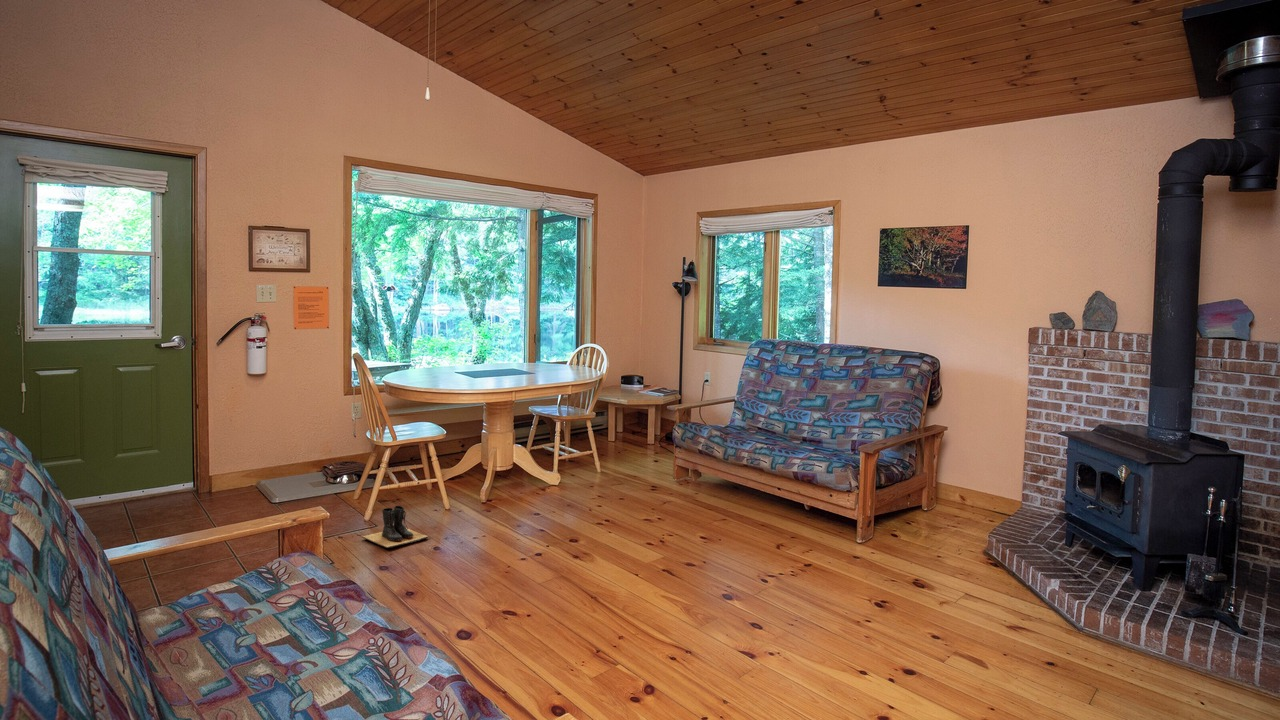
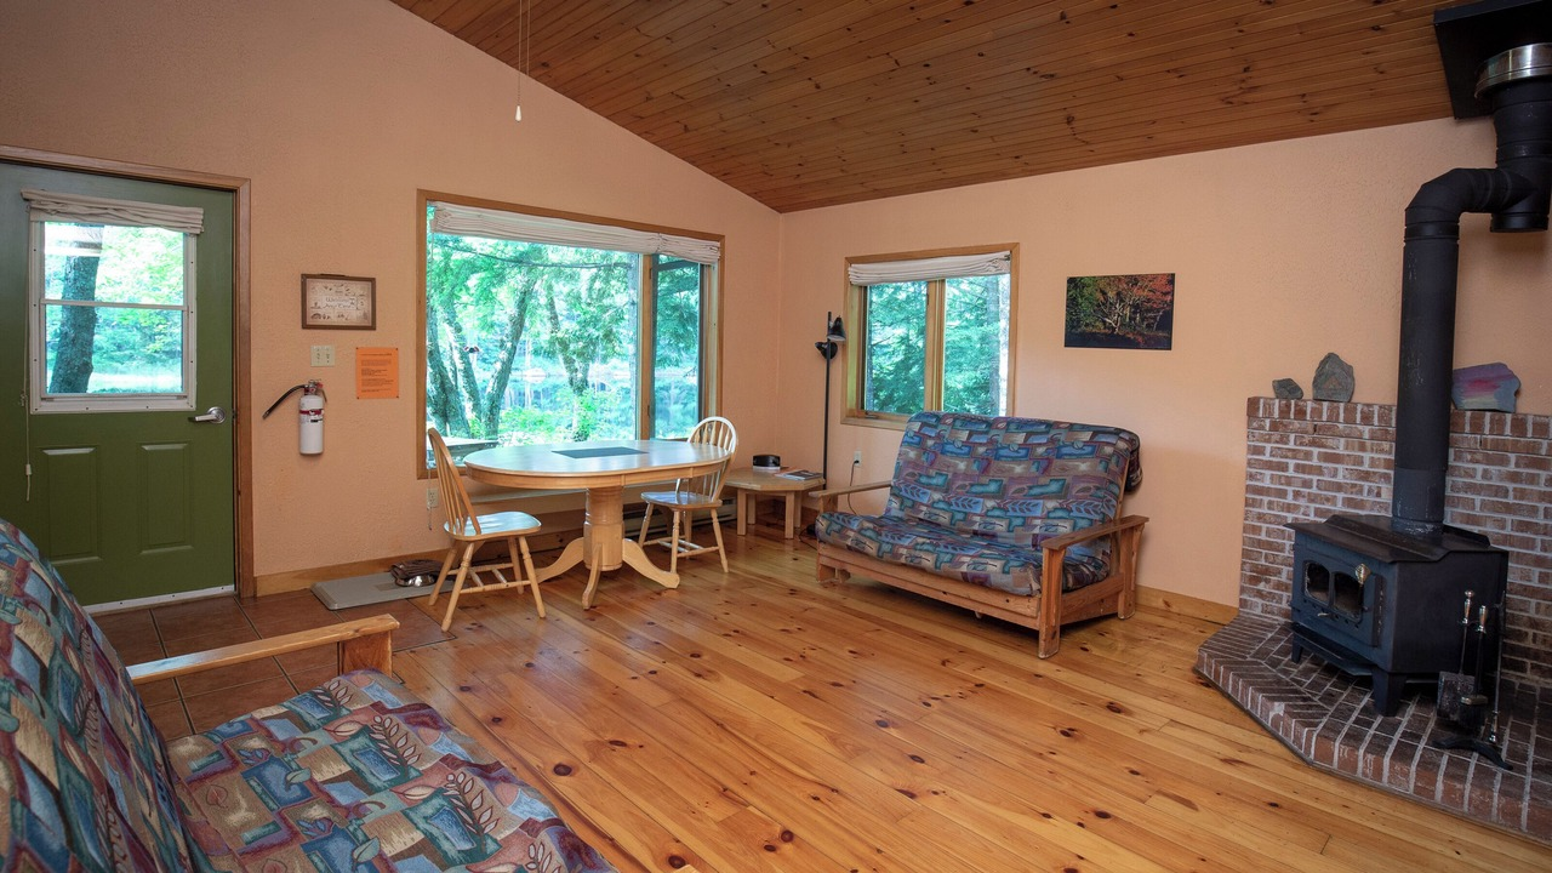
- boots [362,505,429,549]
